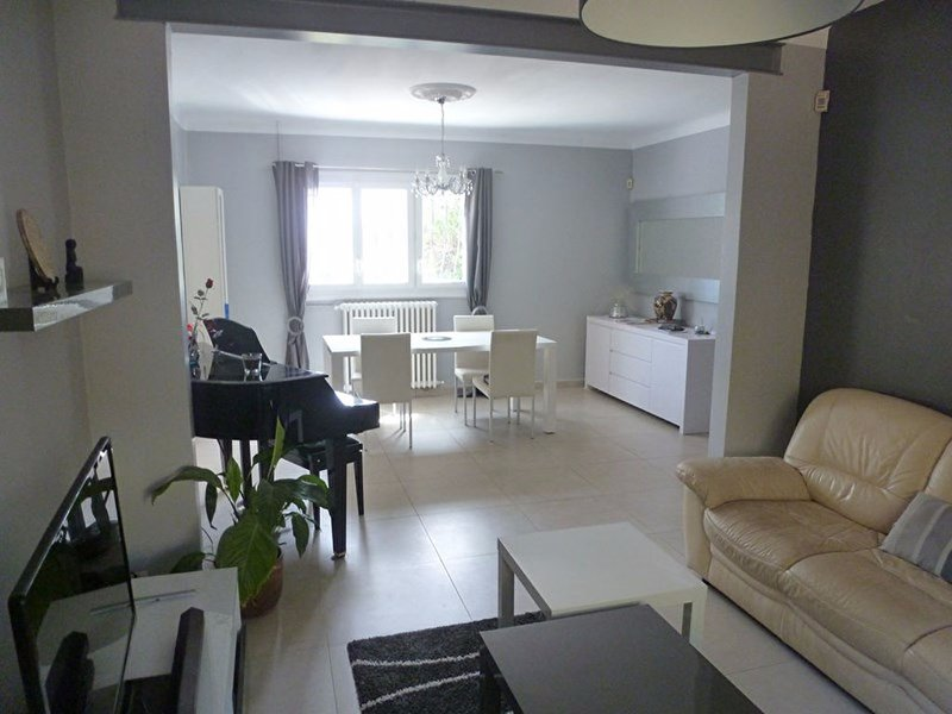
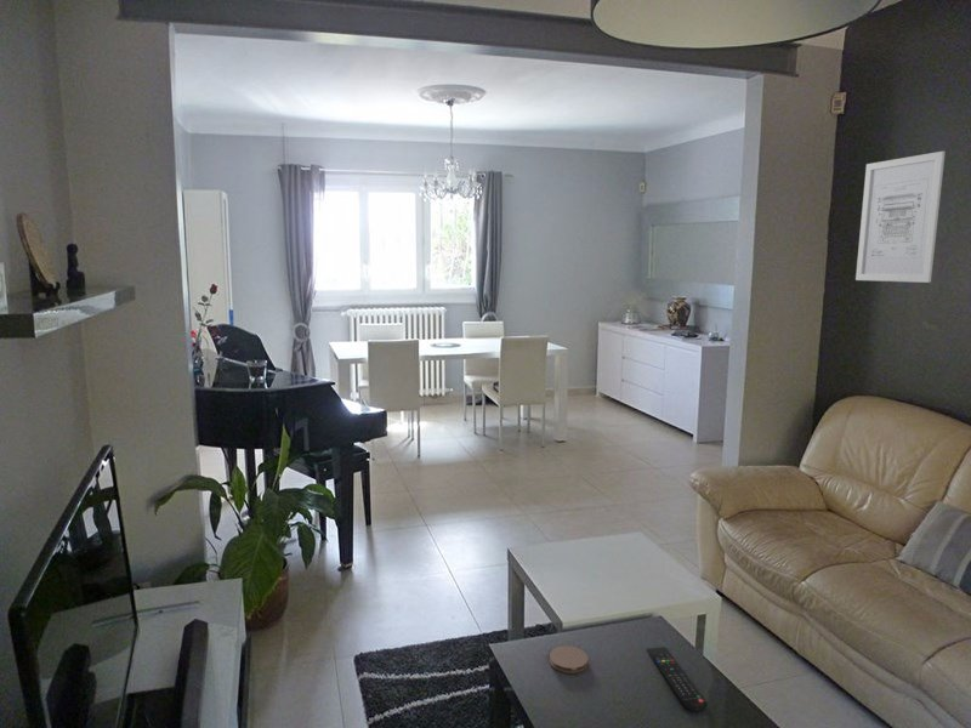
+ wall art [854,150,947,284]
+ coaster [549,644,589,675]
+ remote control [646,647,709,712]
